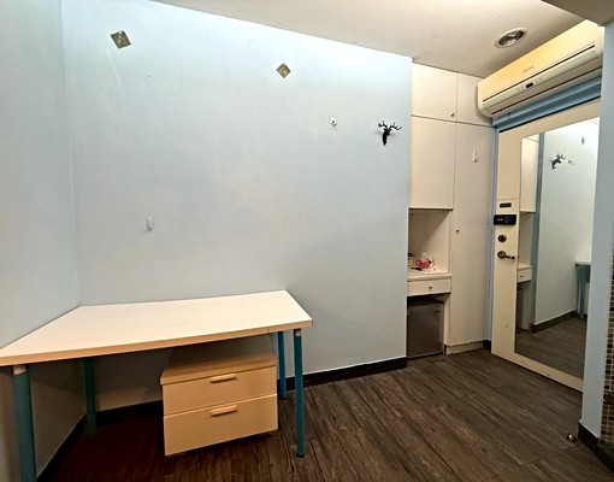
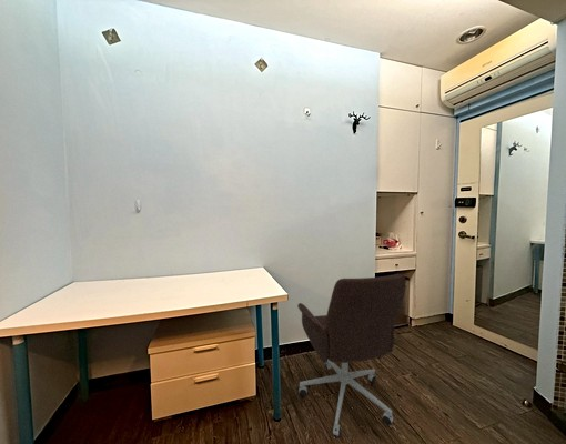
+ office chair [296,273,406,437]
